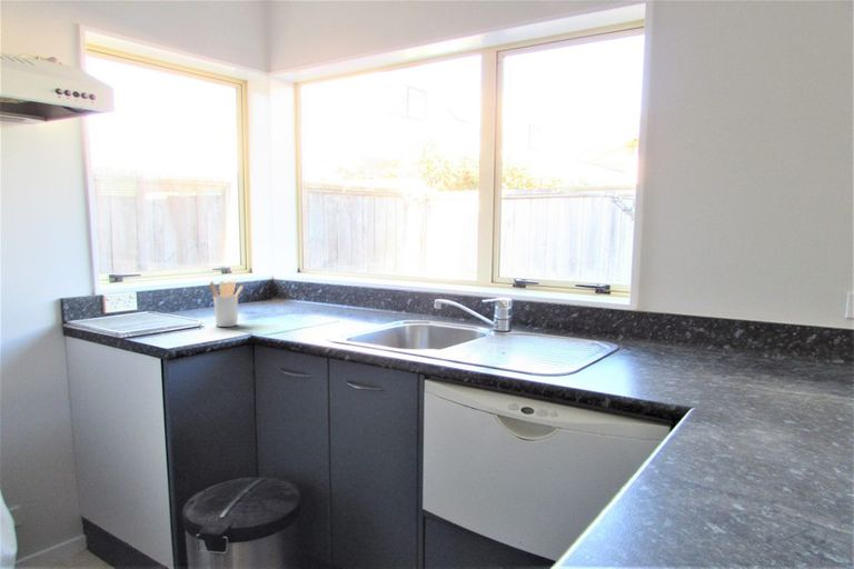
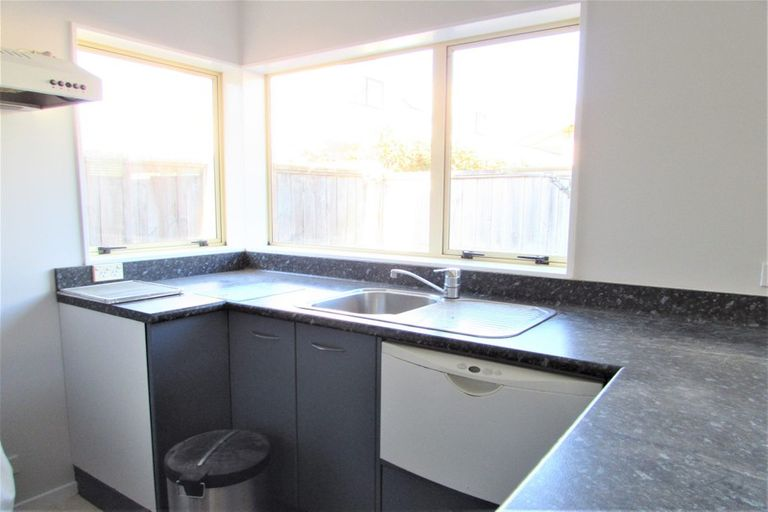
- utensil holder [209,280,245,328]
